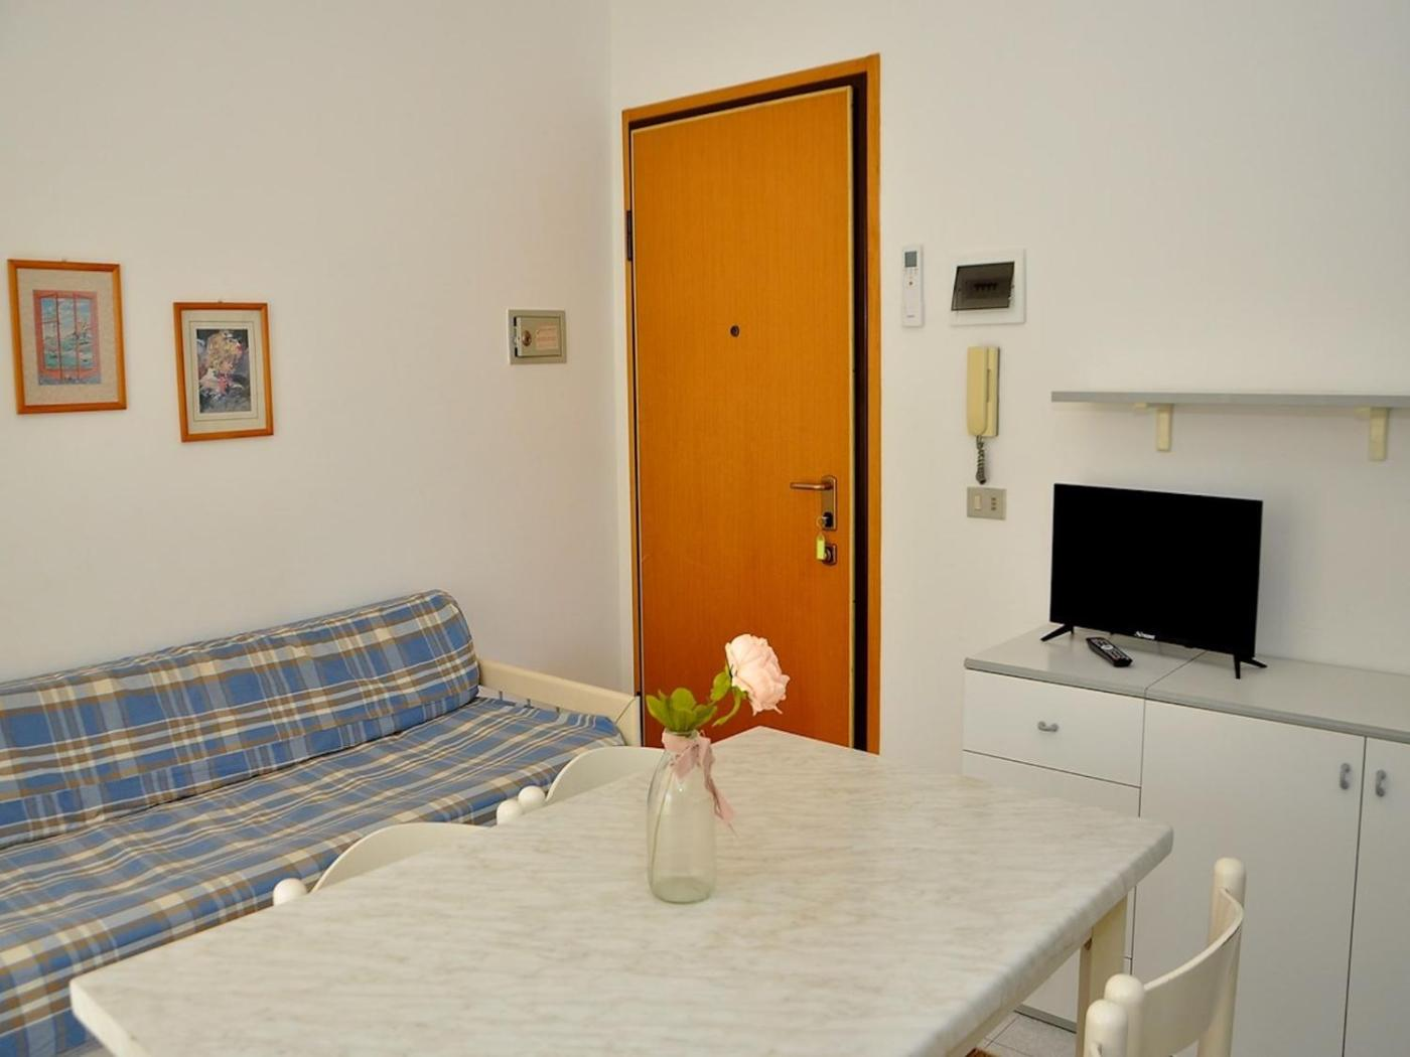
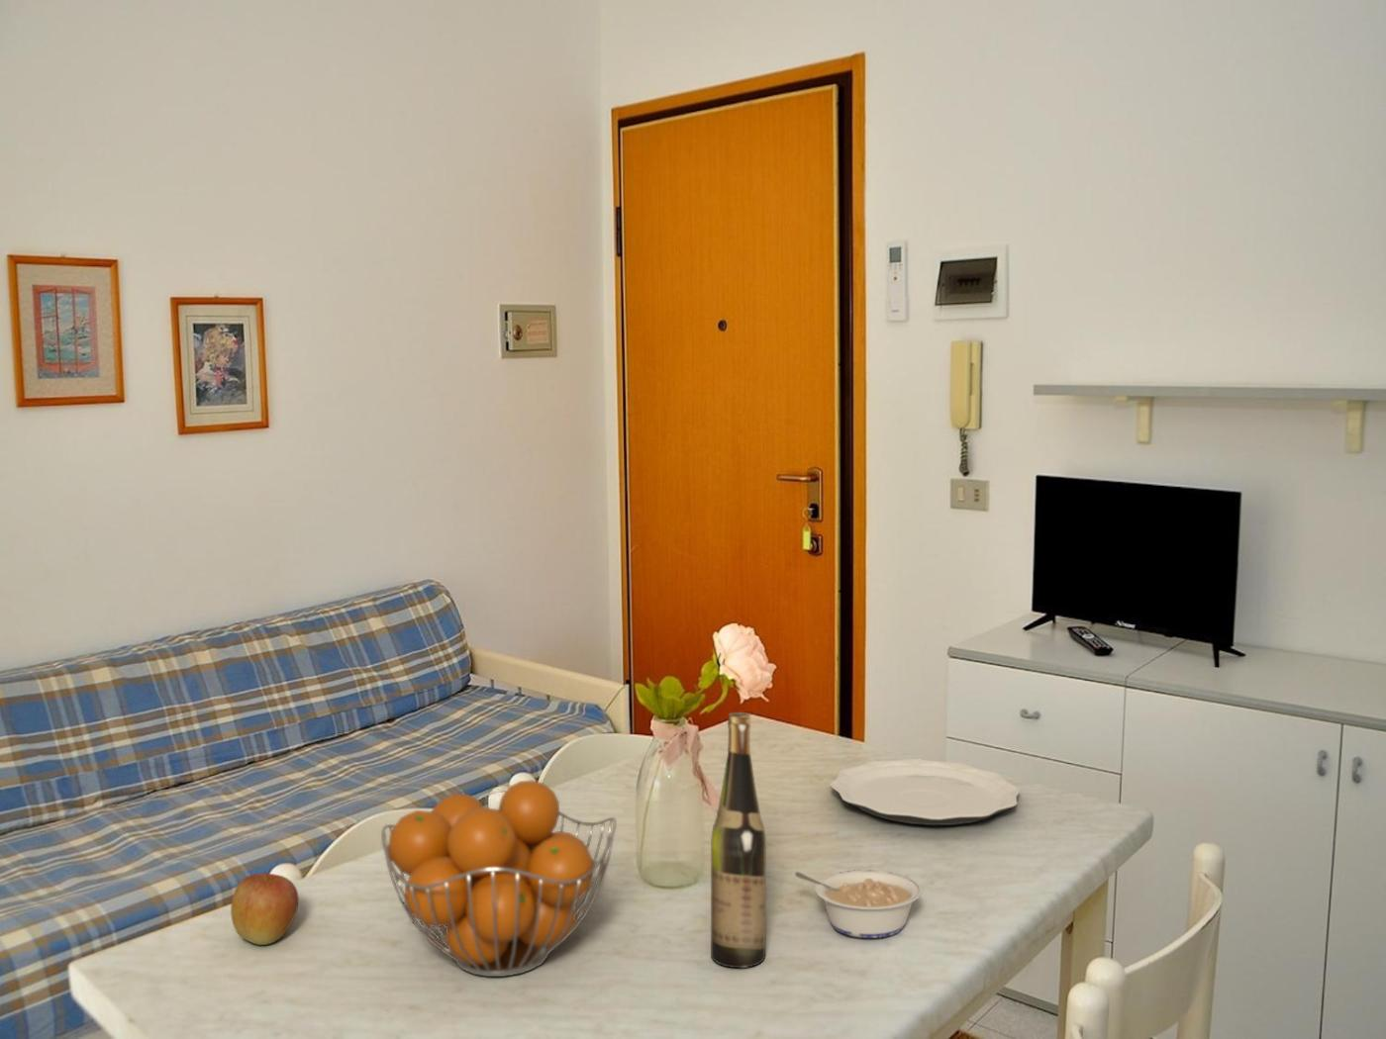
+ apple [229,873,300,946]
+ fruit basket [380,779,618,978]
+ plate [828,759,1021,826]
+ wine bottle [709,712,767,969]
+ legume [794,869,922,939]
